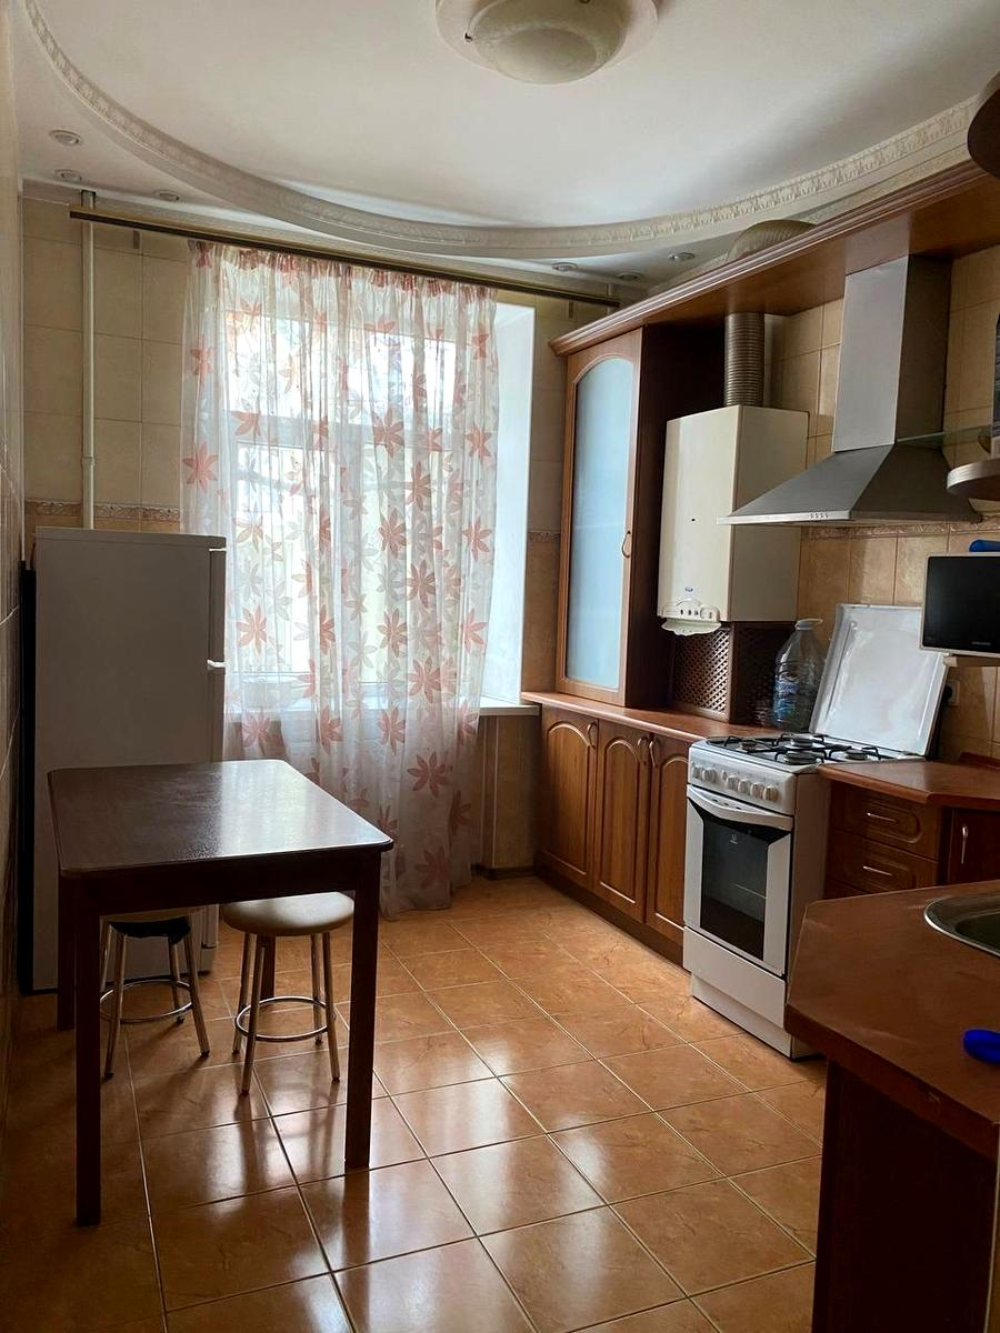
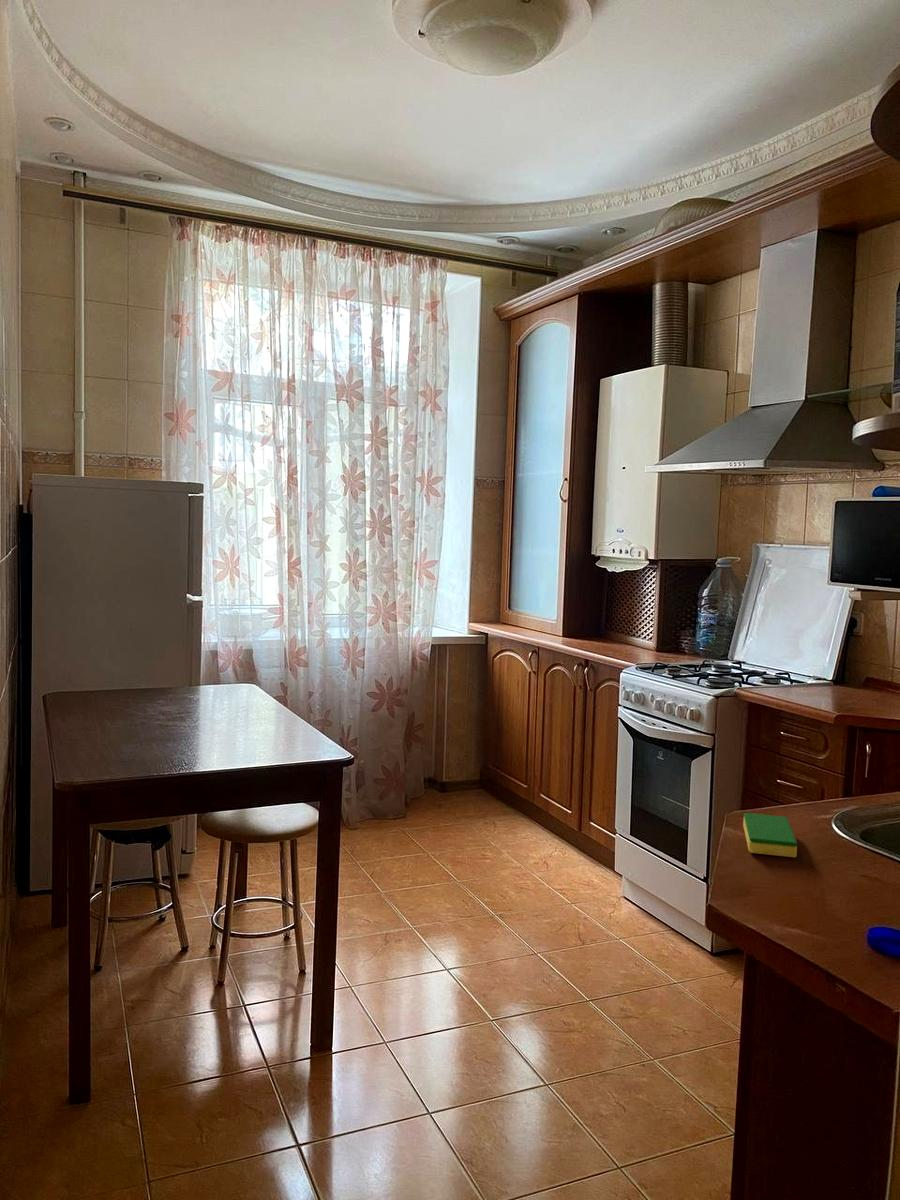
+ dish sponge [742,812,798,858]
